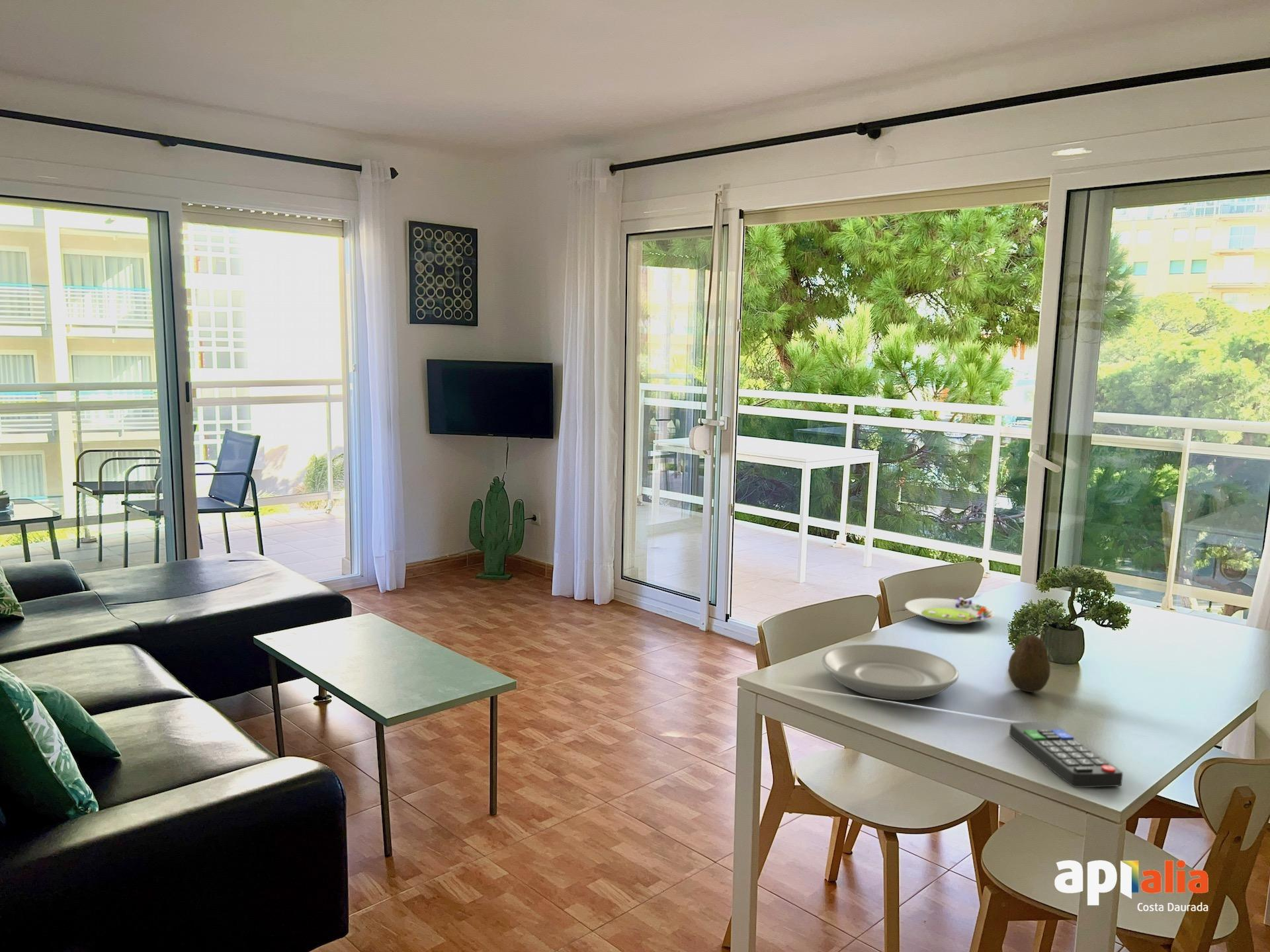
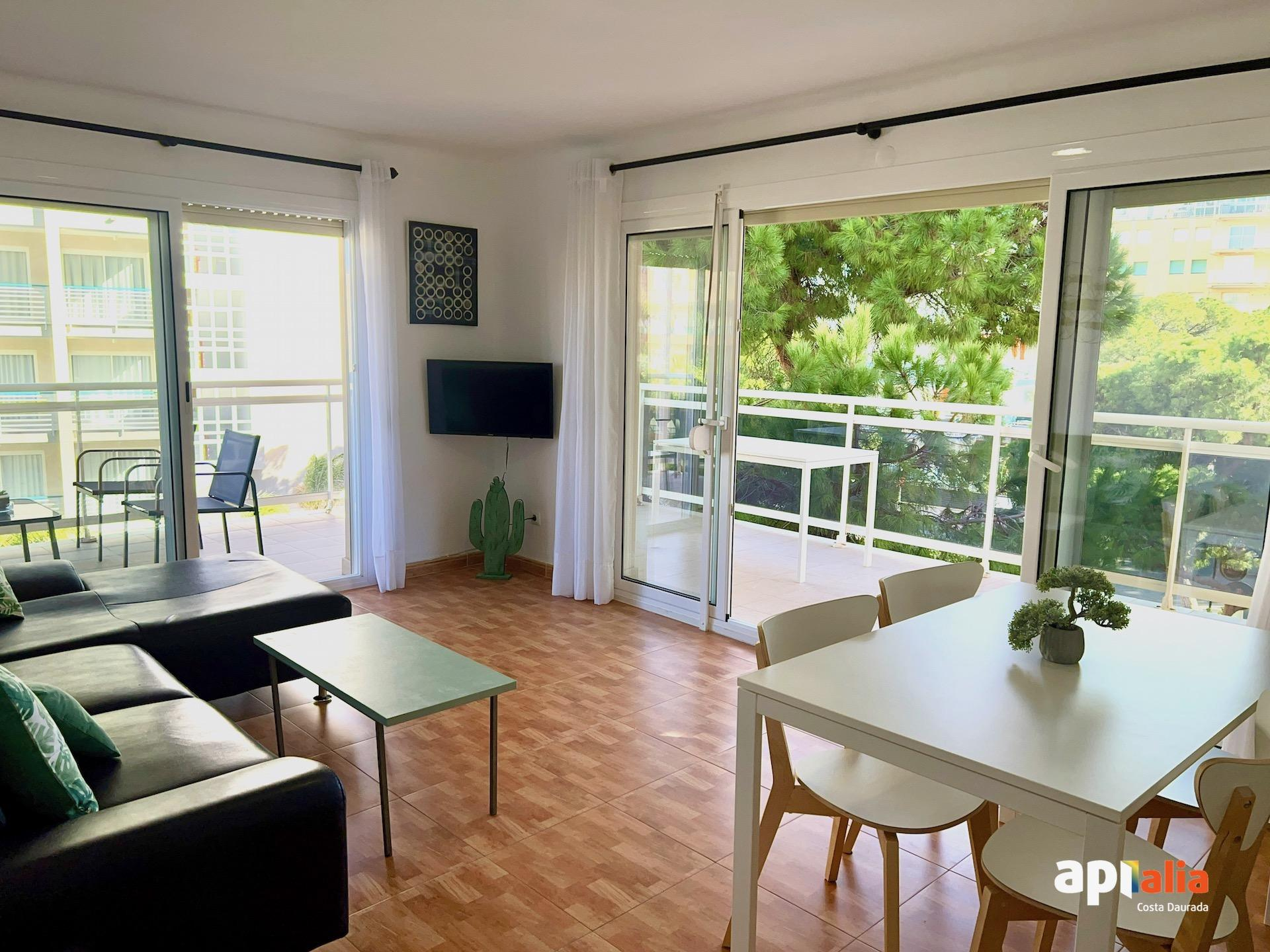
- remote control [1009,721,1123,788]
- plate [822,644,960,701]
- fruit [1007,634,1051,693]
- salad plate [904,597,995,625]
